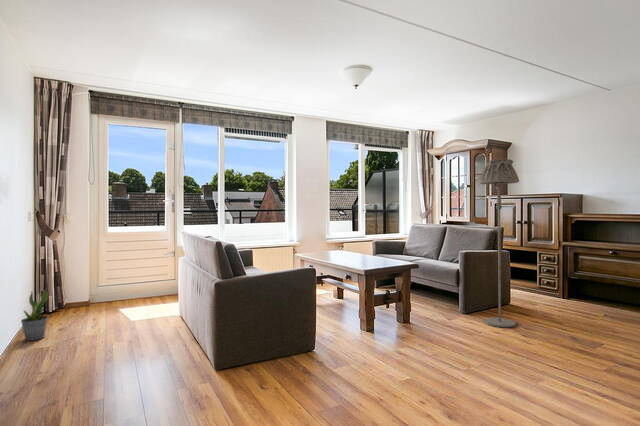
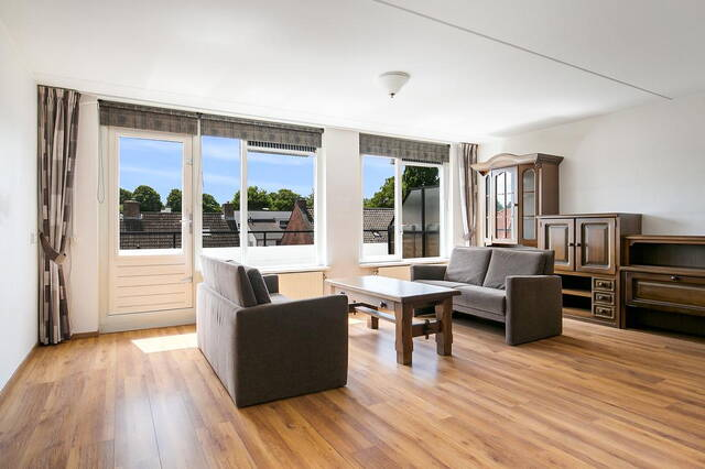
- potted plant [20,288,49,342]
- floor lamp [478,158,520,328]
